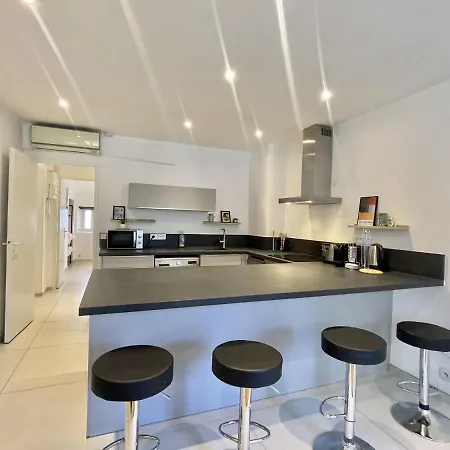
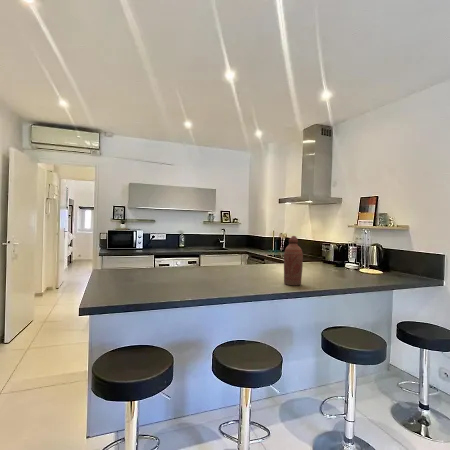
+ bottle [283,235,304,287]
